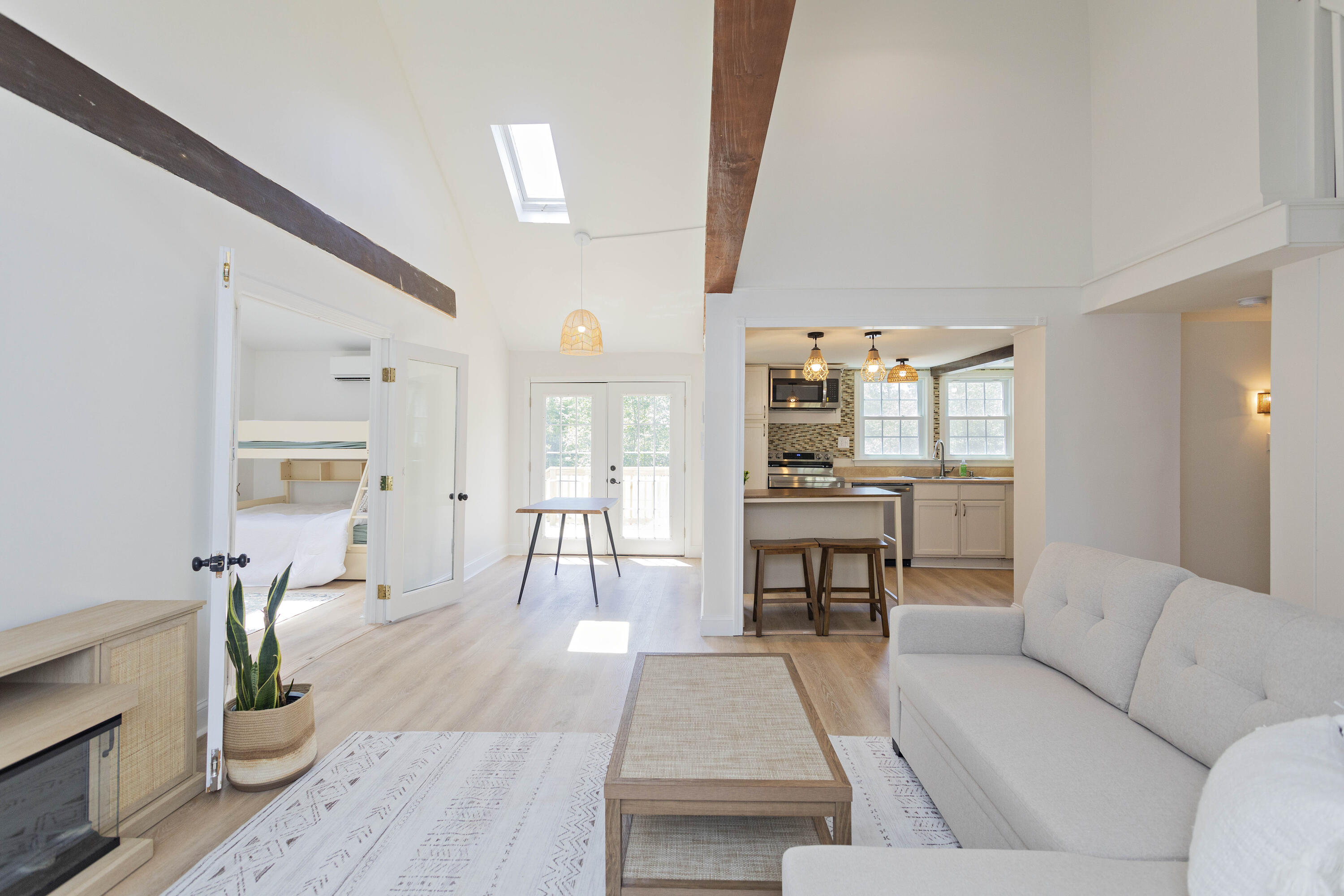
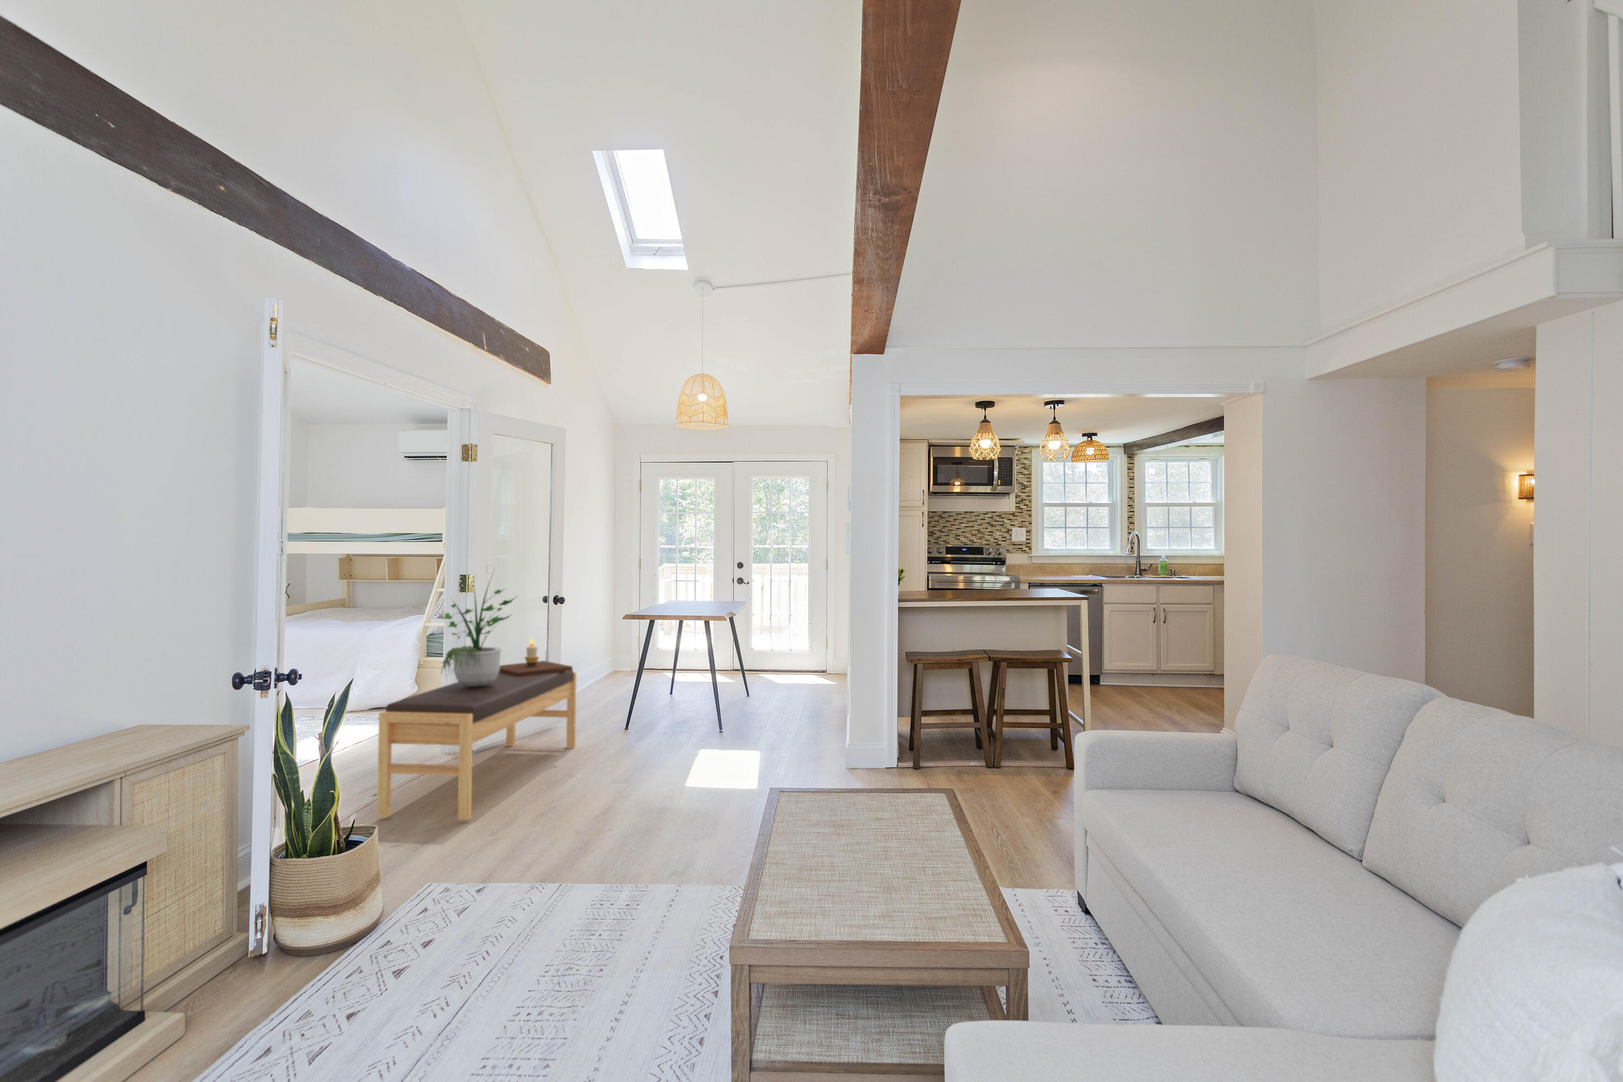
+ potted plant [440,566,519,687]
+ bench [377,669,577,820]
+ candle [500,638,572,676]
